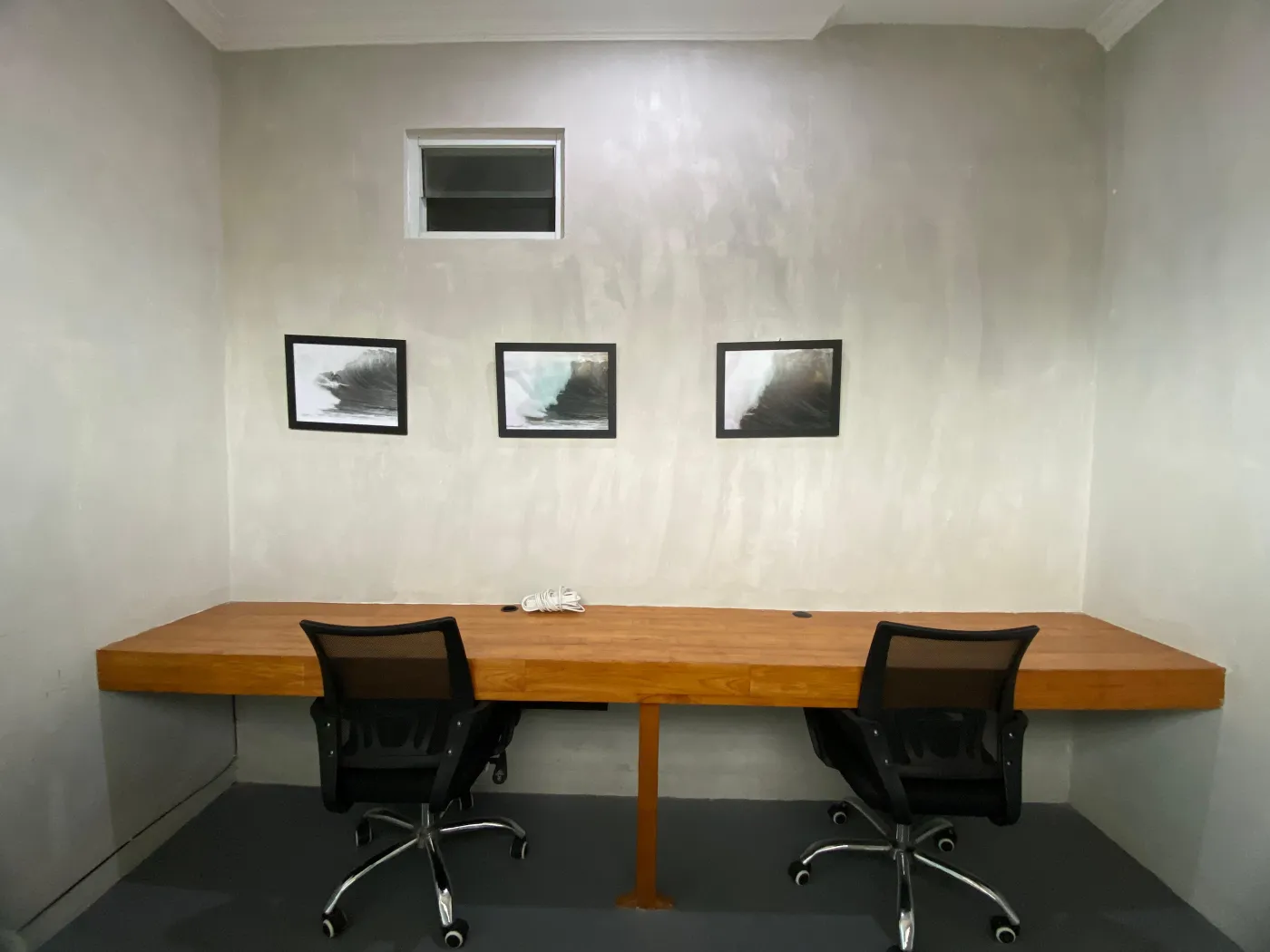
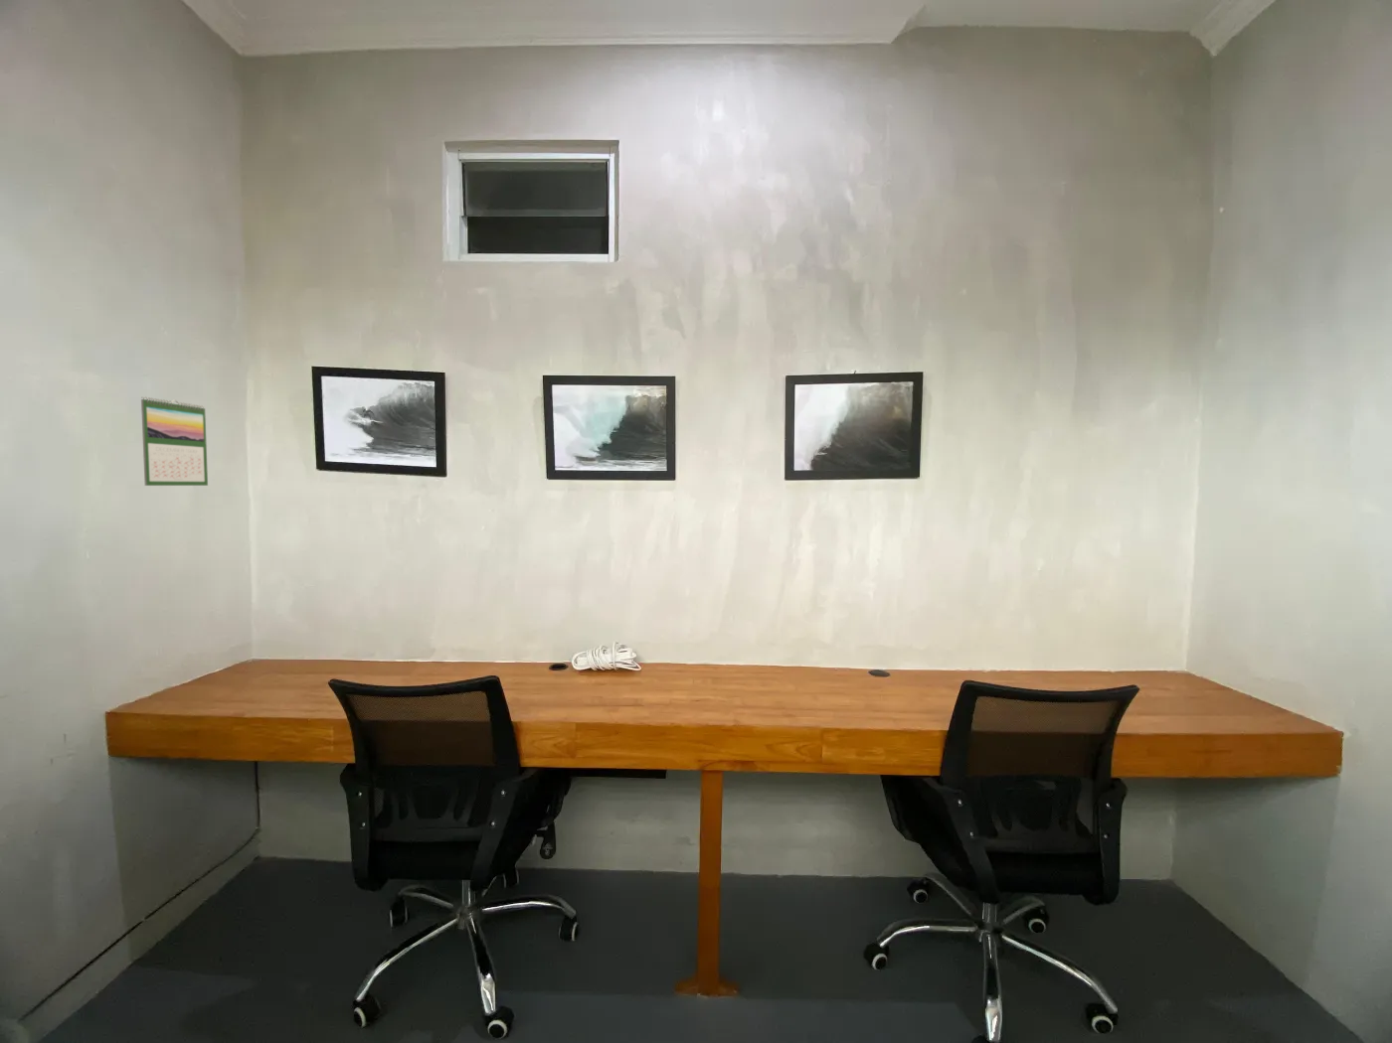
+ calendar [140,397,208,486]
